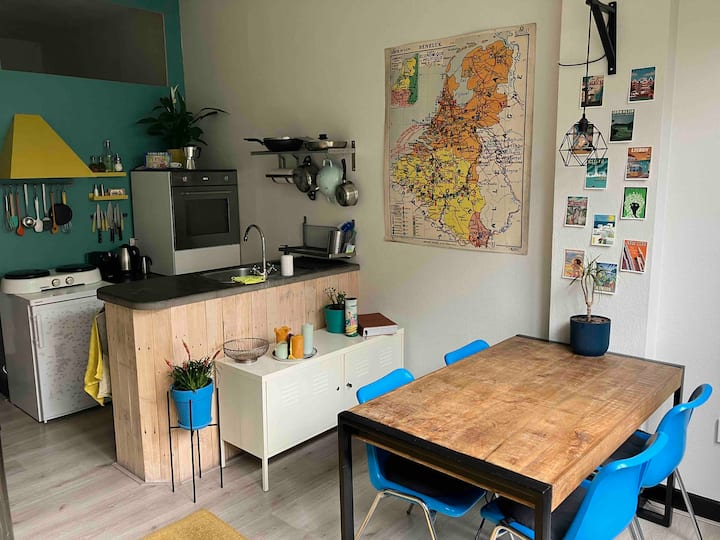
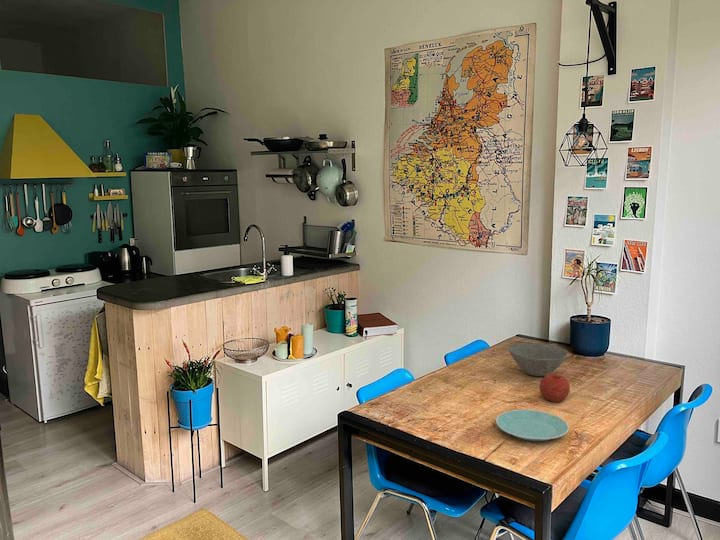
+ plate [495,409,570,442]
+ bowl [508,342,569,377]
+ fruit [539,372,571,403]
